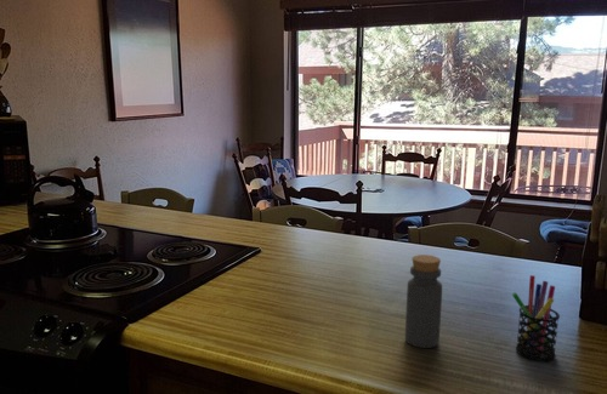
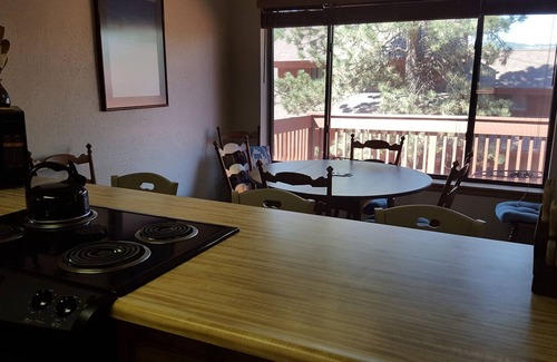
- bottle [404,253,443,349]
- pen holder [511,274,561,362]
